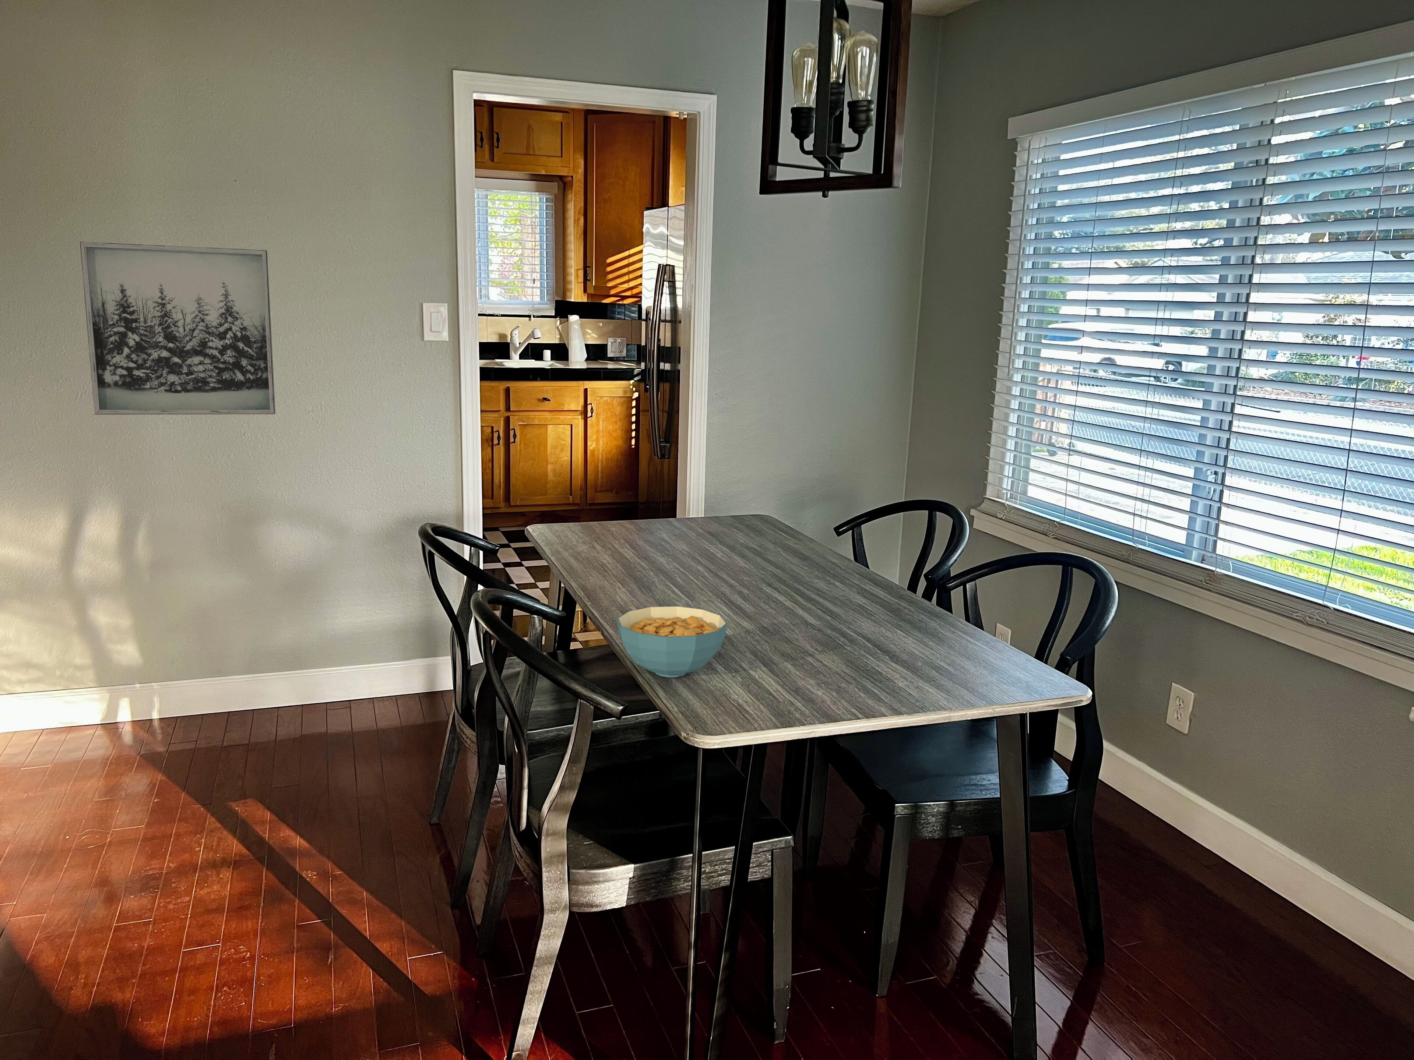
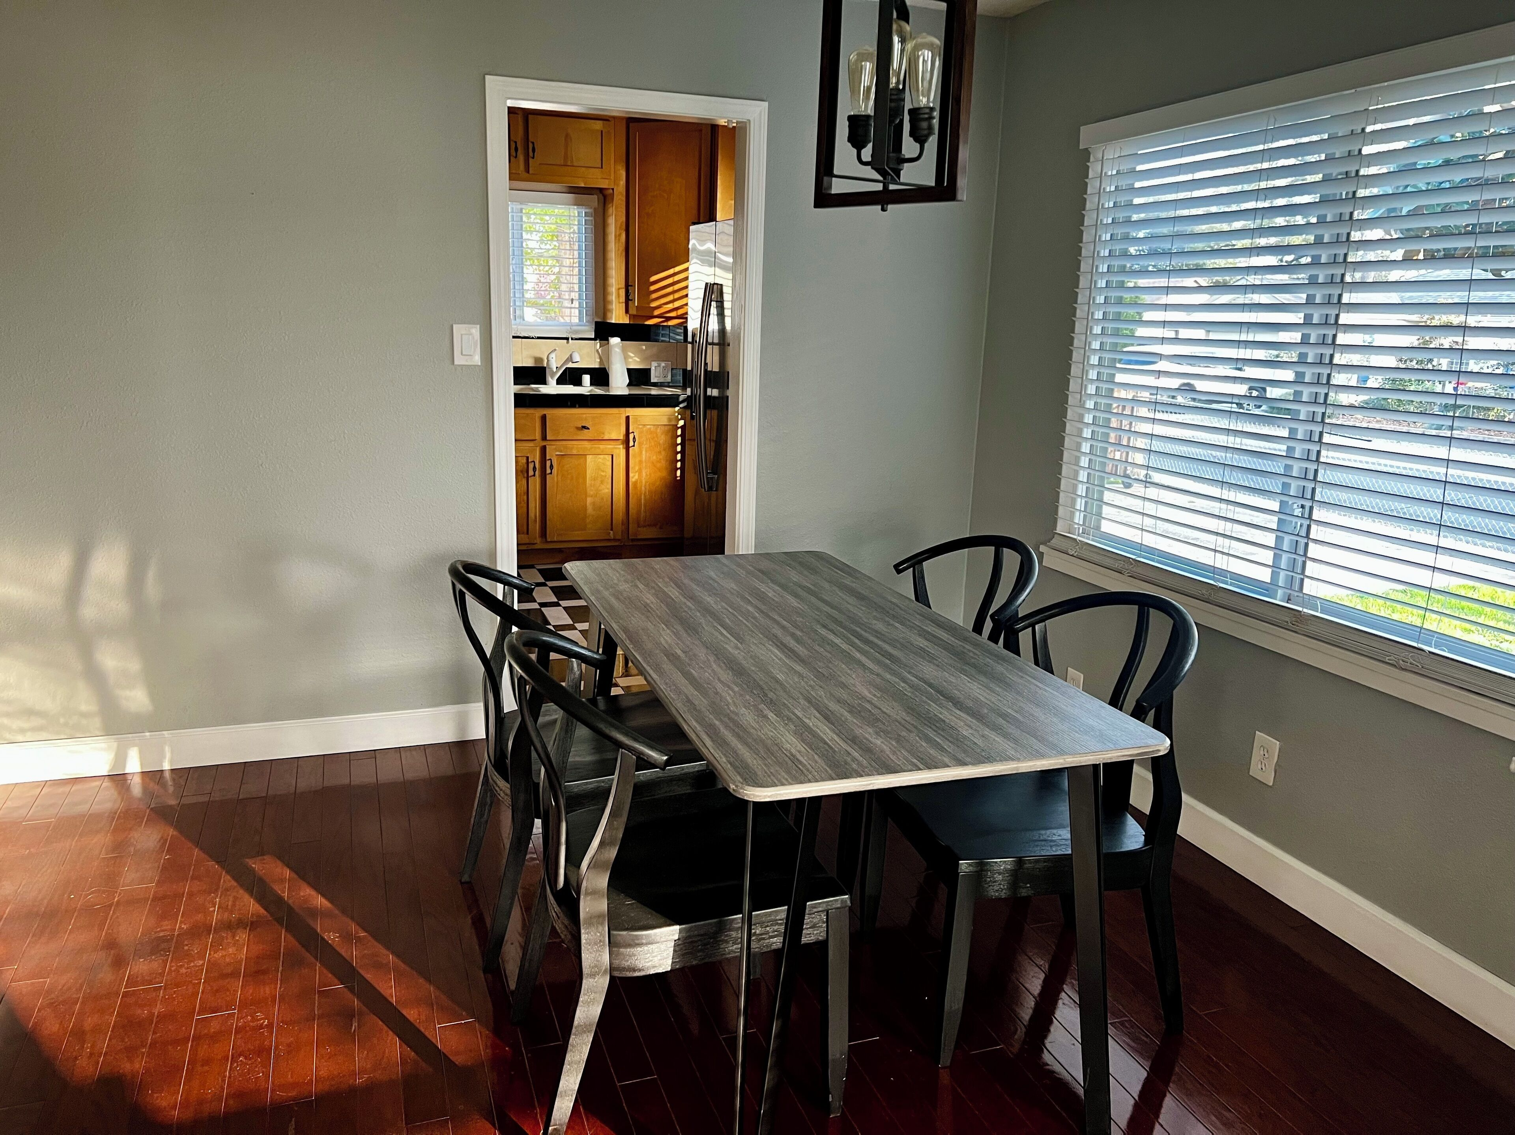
- cereal bowl [617,606,728,678]
- wall art [79,242,276,415]
